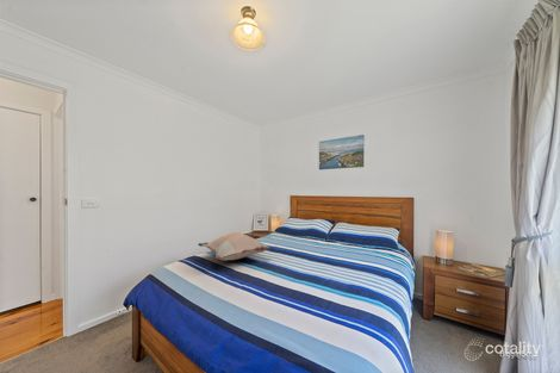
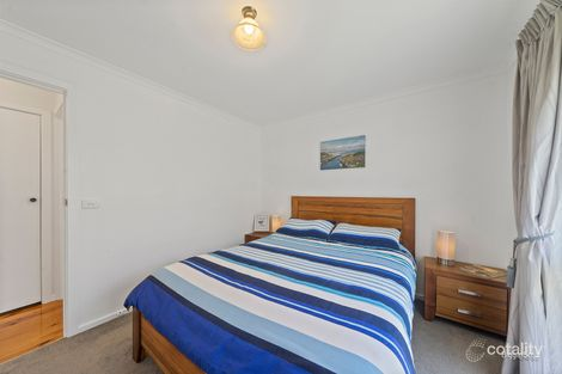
- decorative pillow [197,232,270,261]
